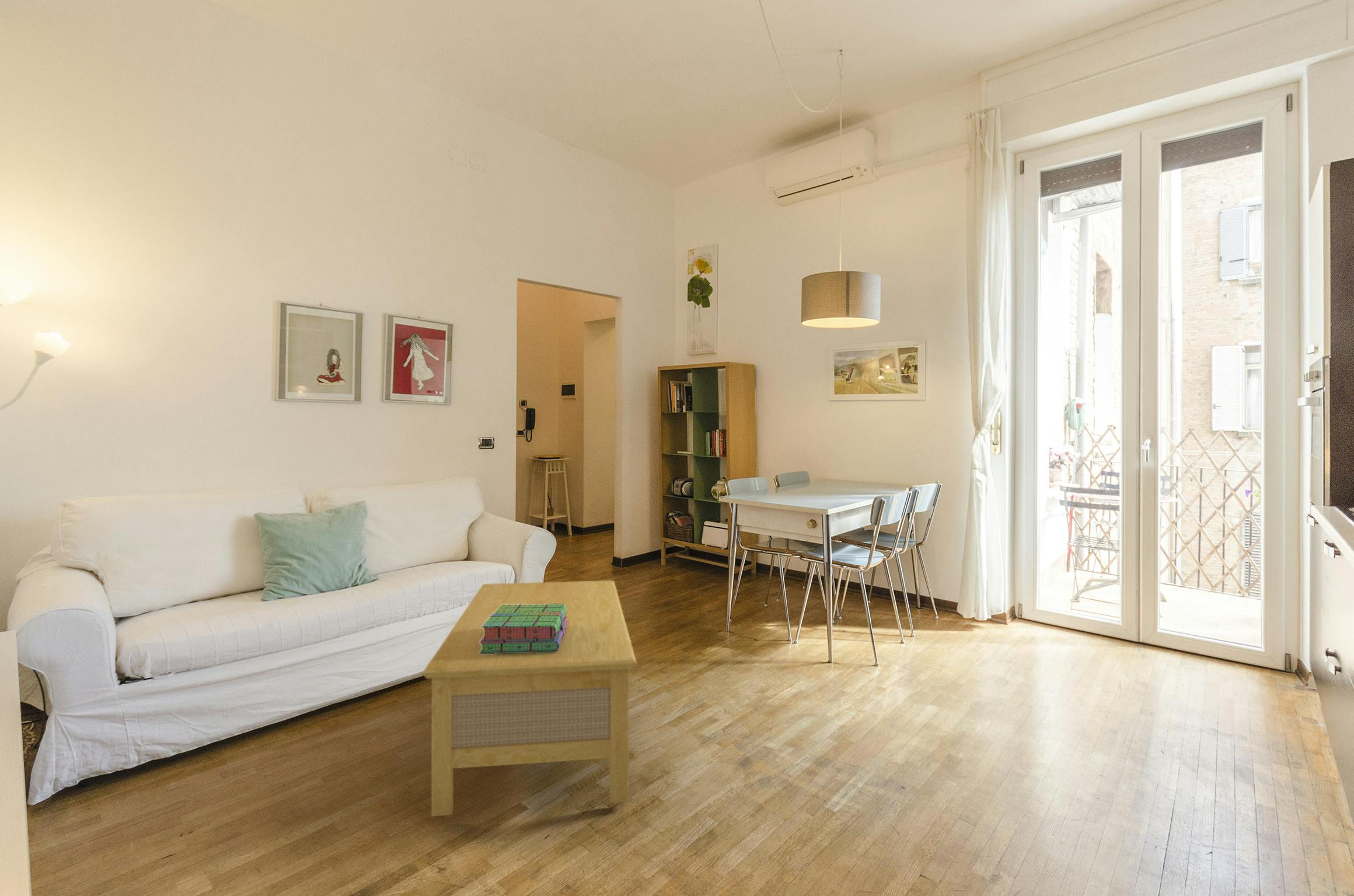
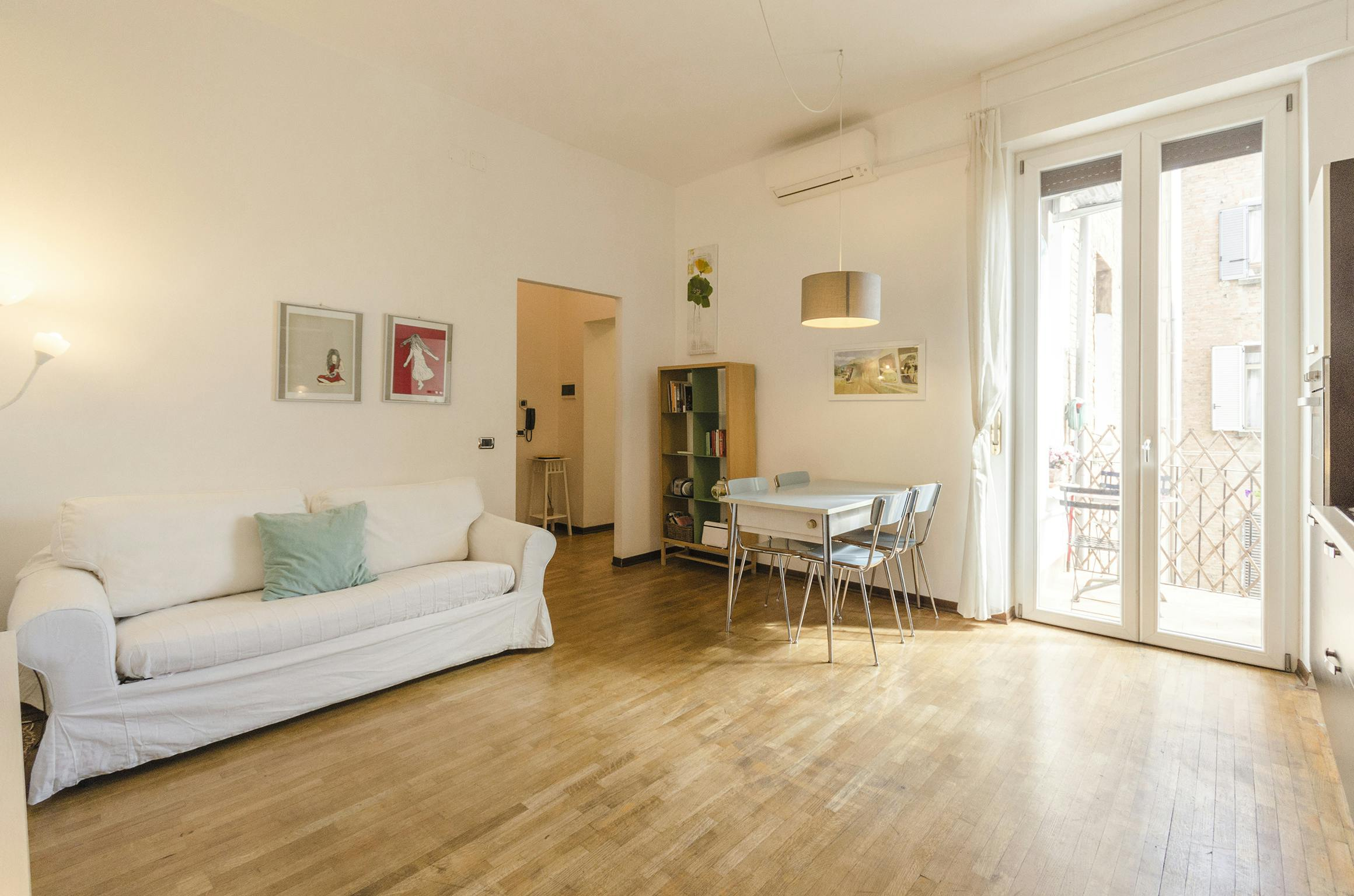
- stack of books [479,604,568,654]
- coffee table [421,580,637,817]
